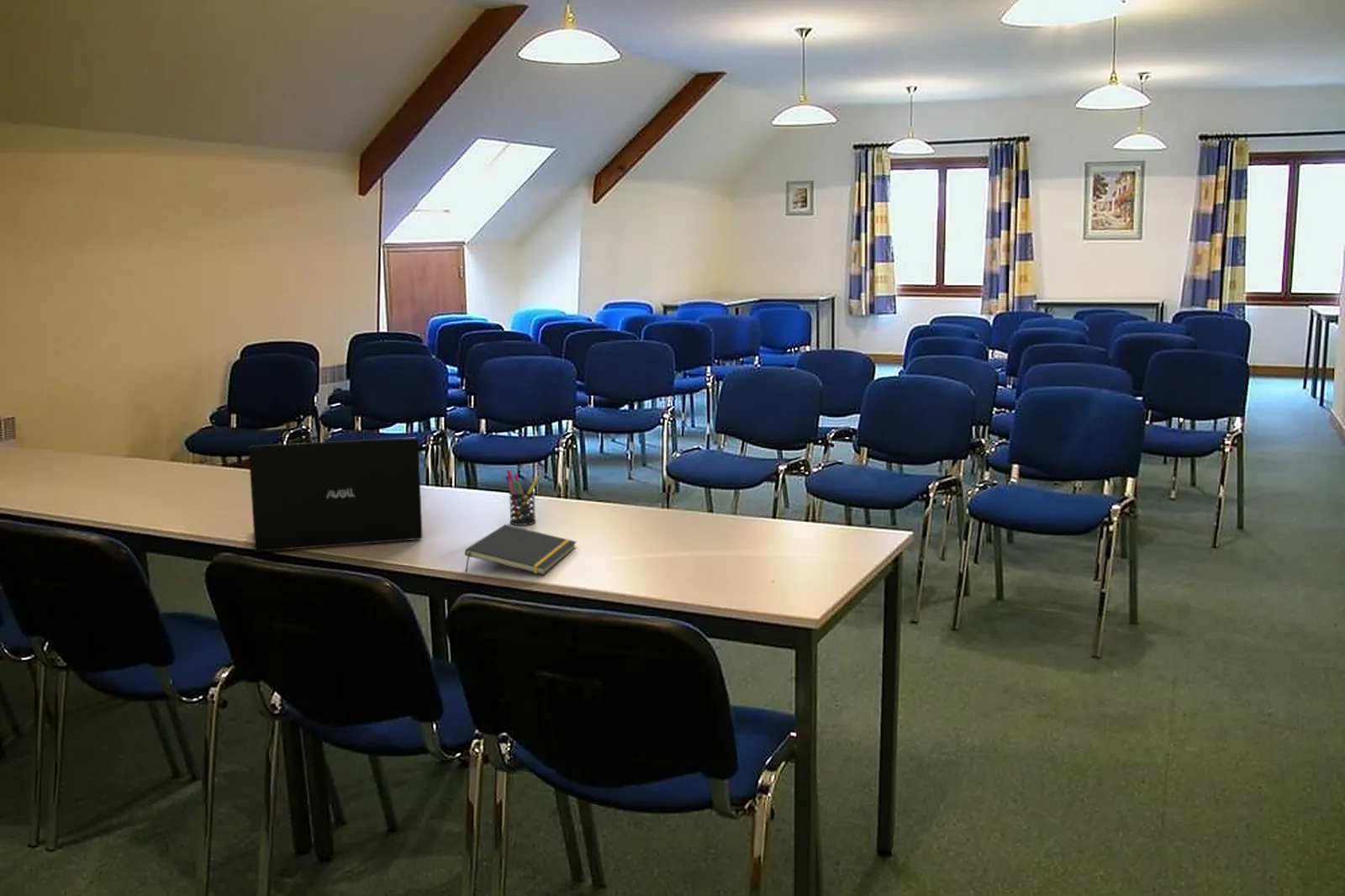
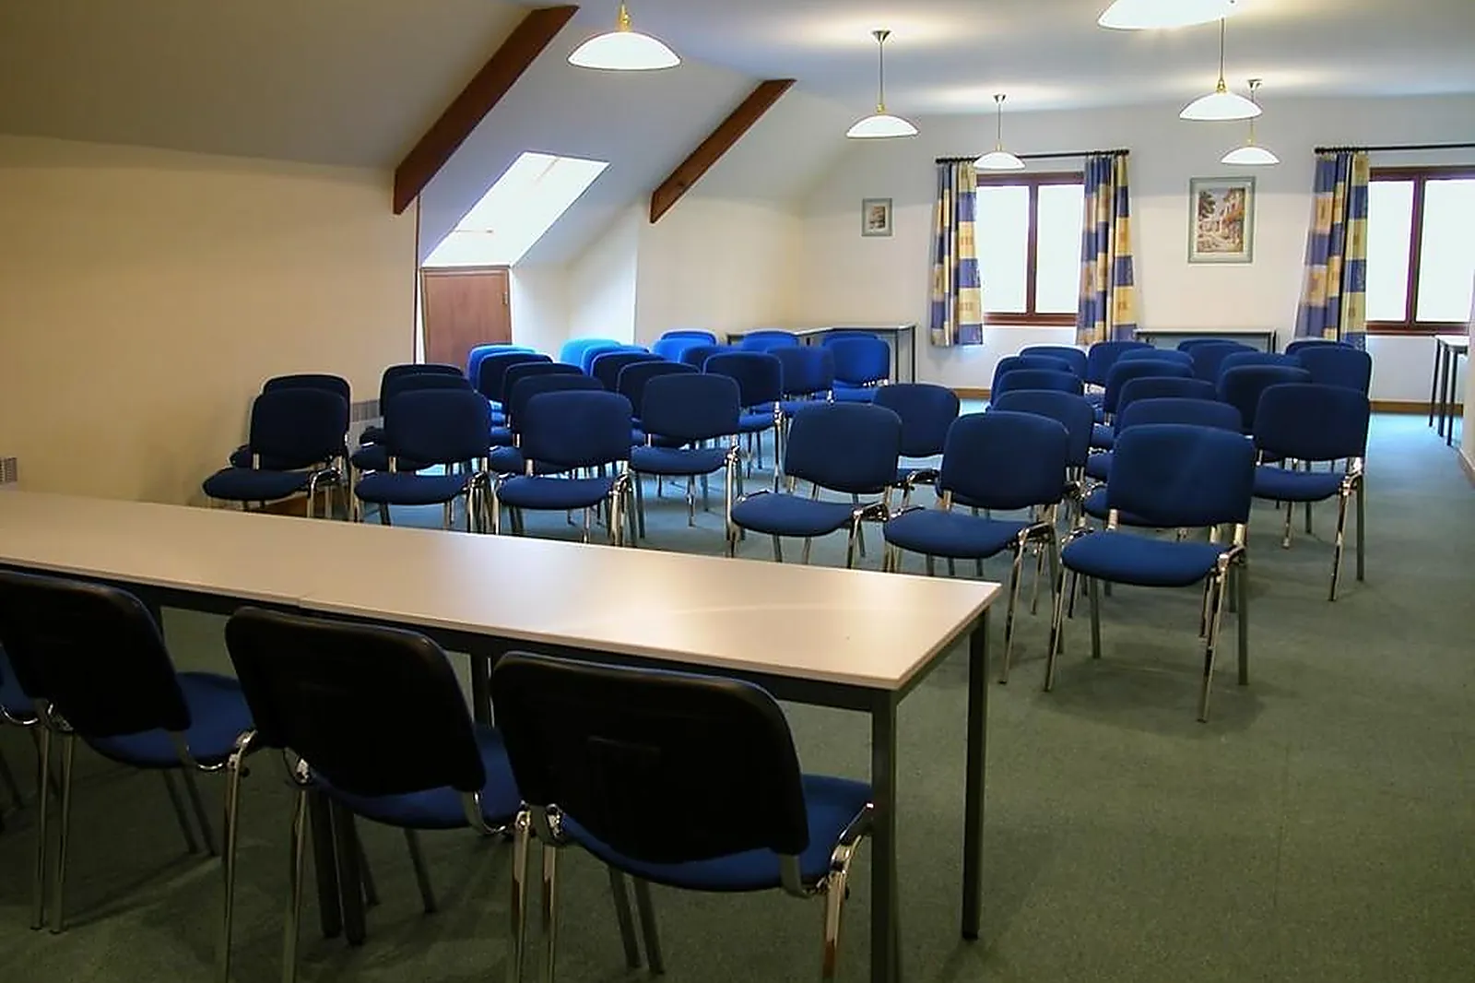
- pen holder [504,469,541,526]
- notepad [464,524,578,576]
- laptop [248,437,423,553]
